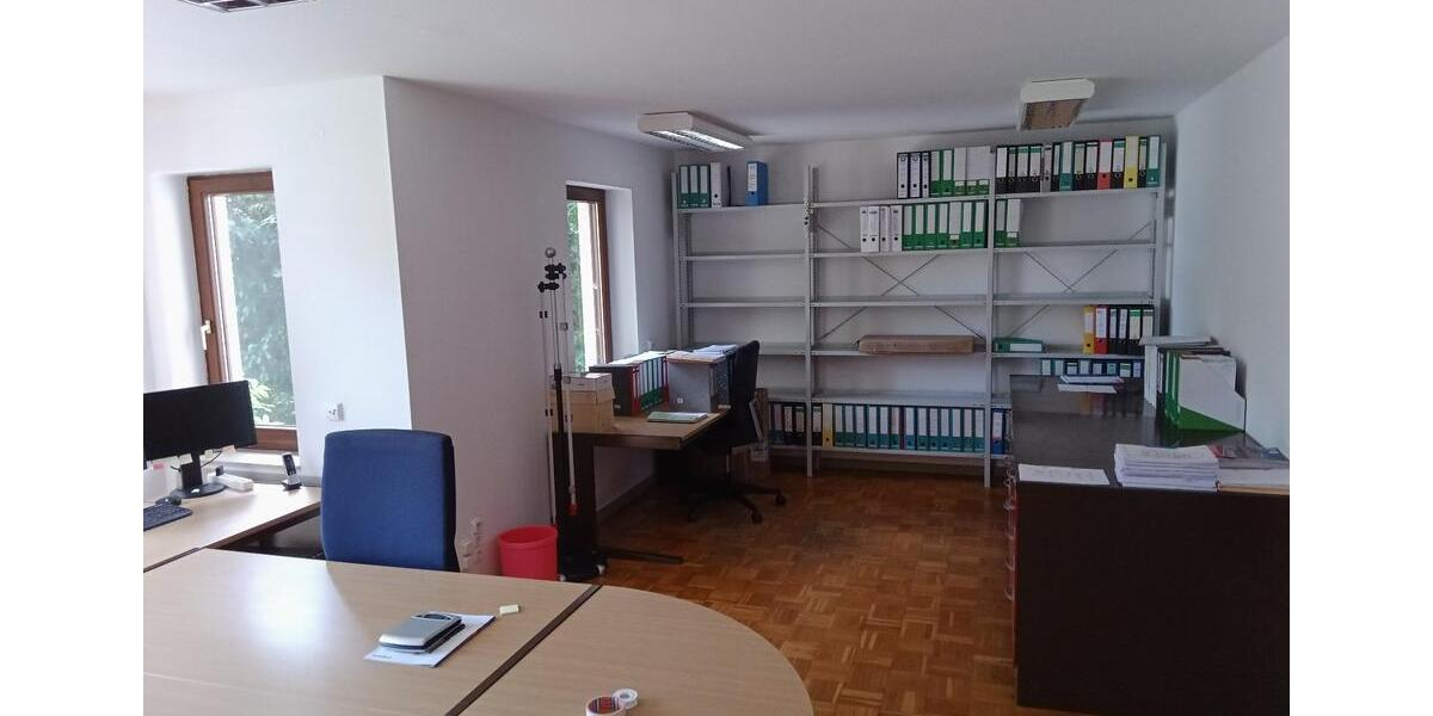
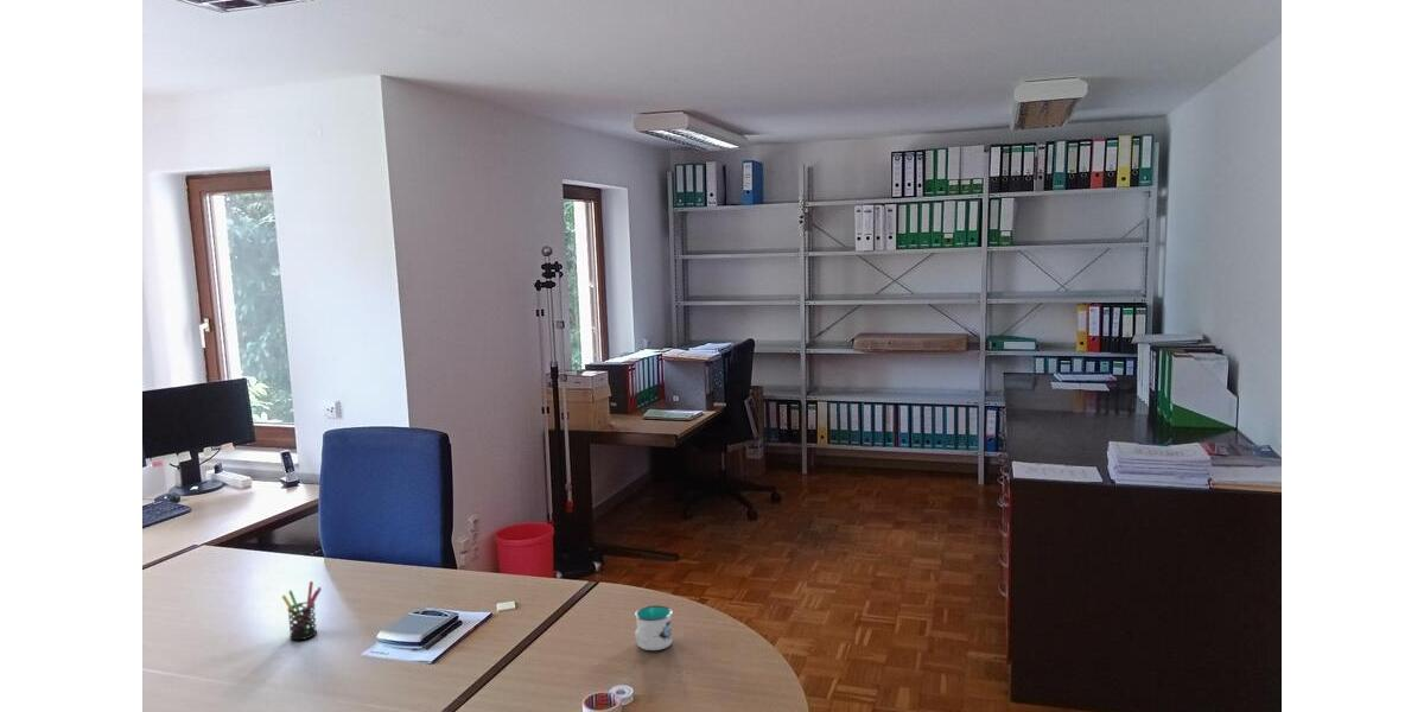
+ pen holder [281,580,323,641]
+ mug [634,604,674,651]
